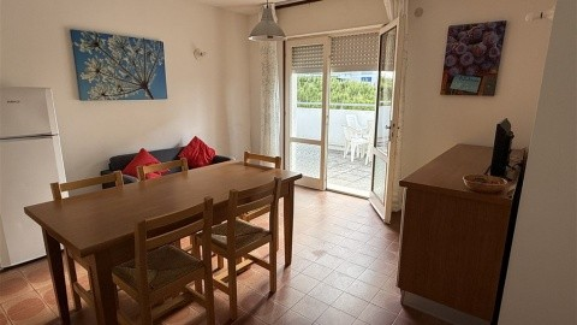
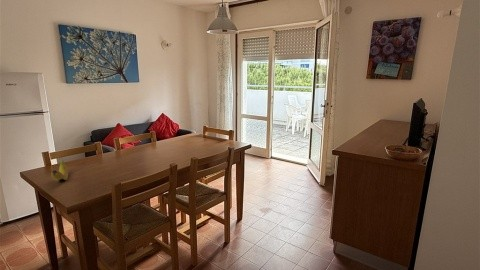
+ fruit [50,158,69,182]
